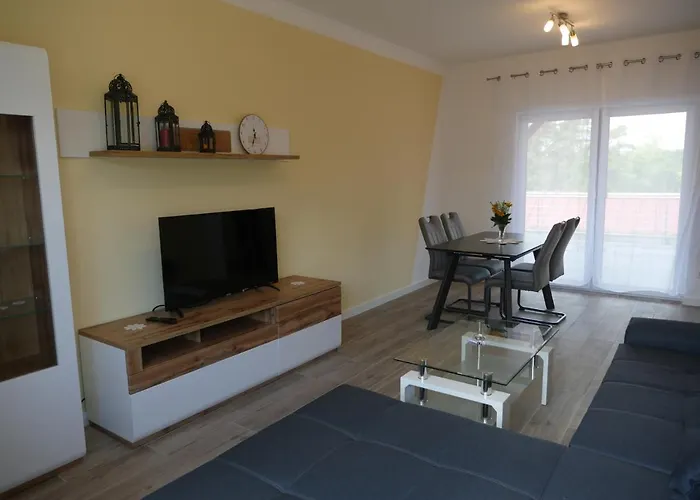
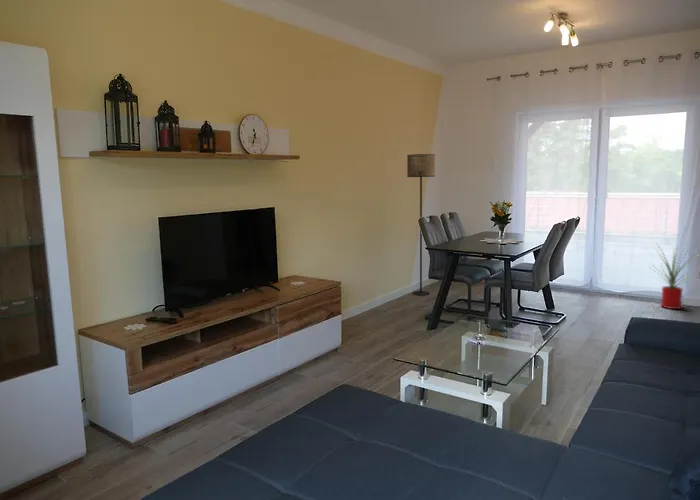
+ floor lamp [406,153,436,296]
+ house plant [645,243,700,310]
